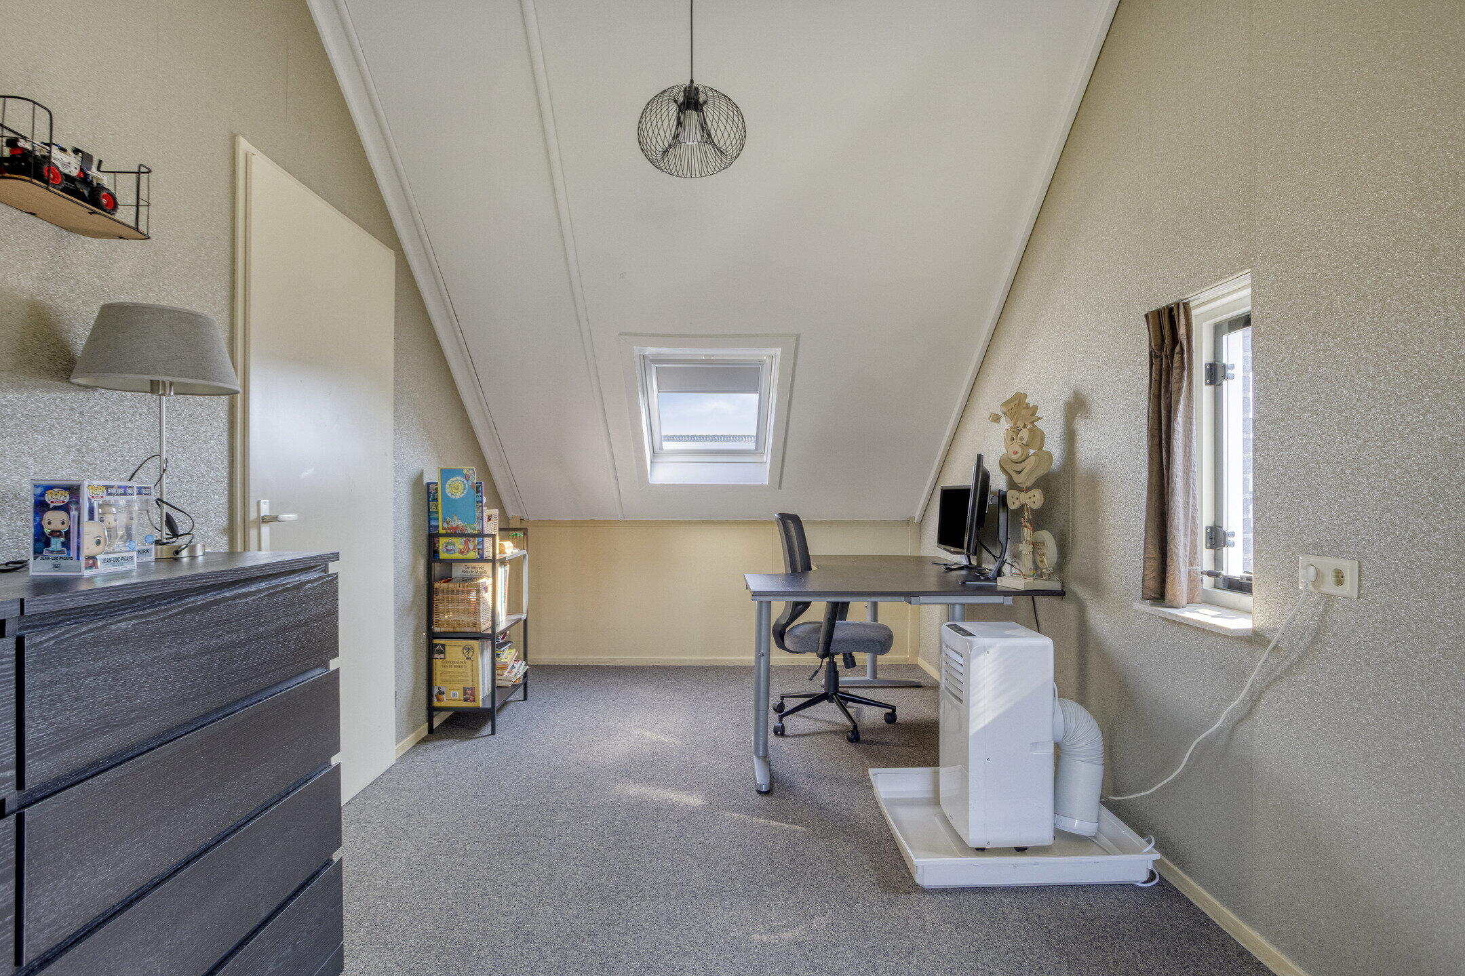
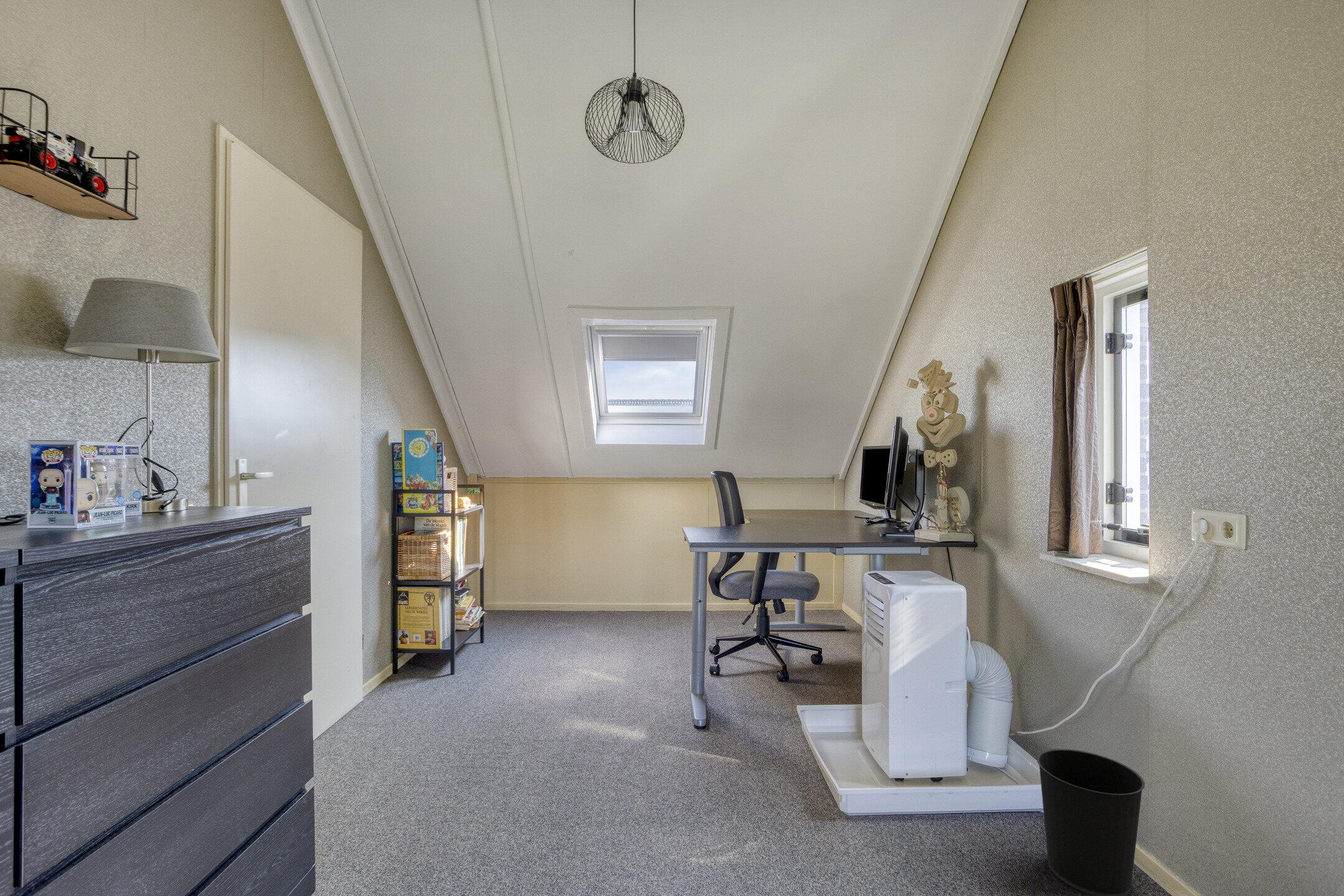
+ wastebasket [1036,749,1146,896]
